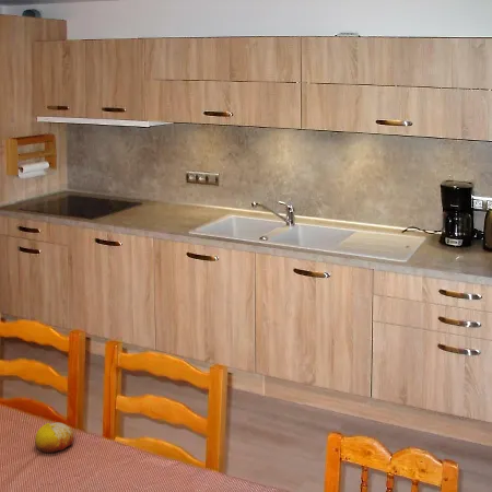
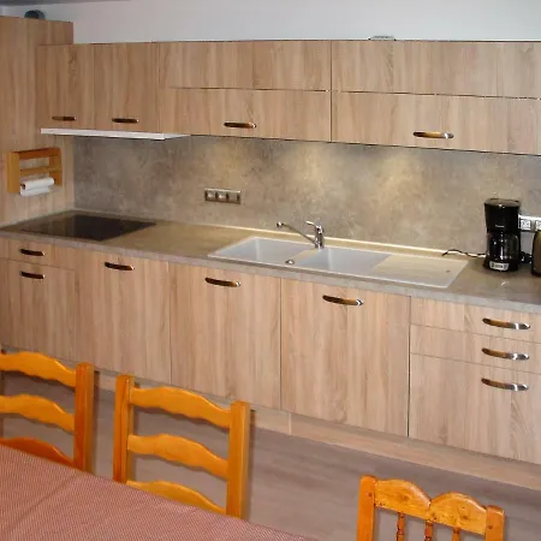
- fruit [34,422,75,454]
